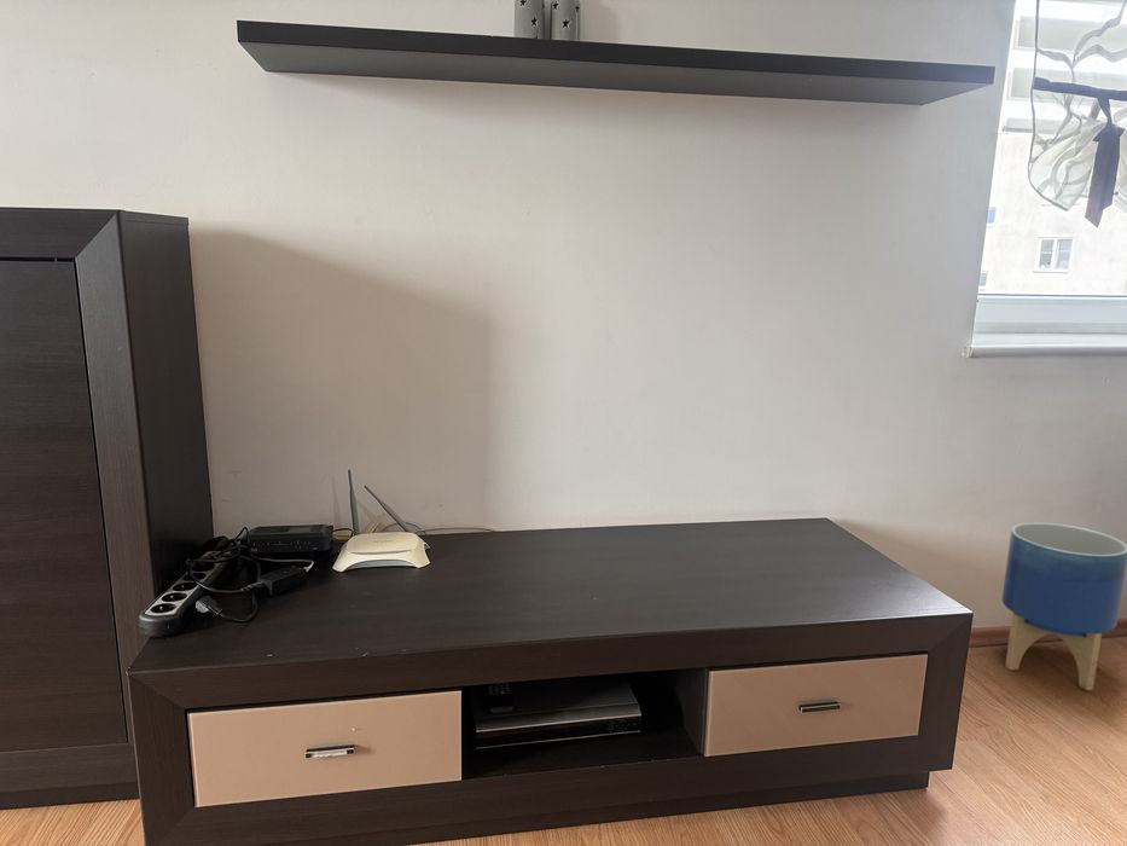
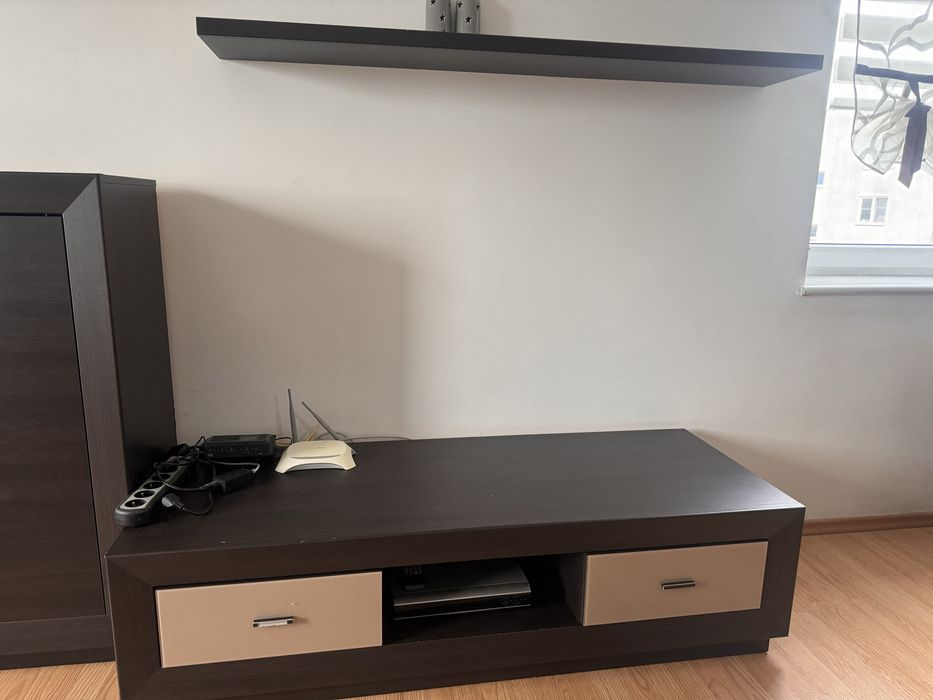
- planter [1001,521,1127,691]
